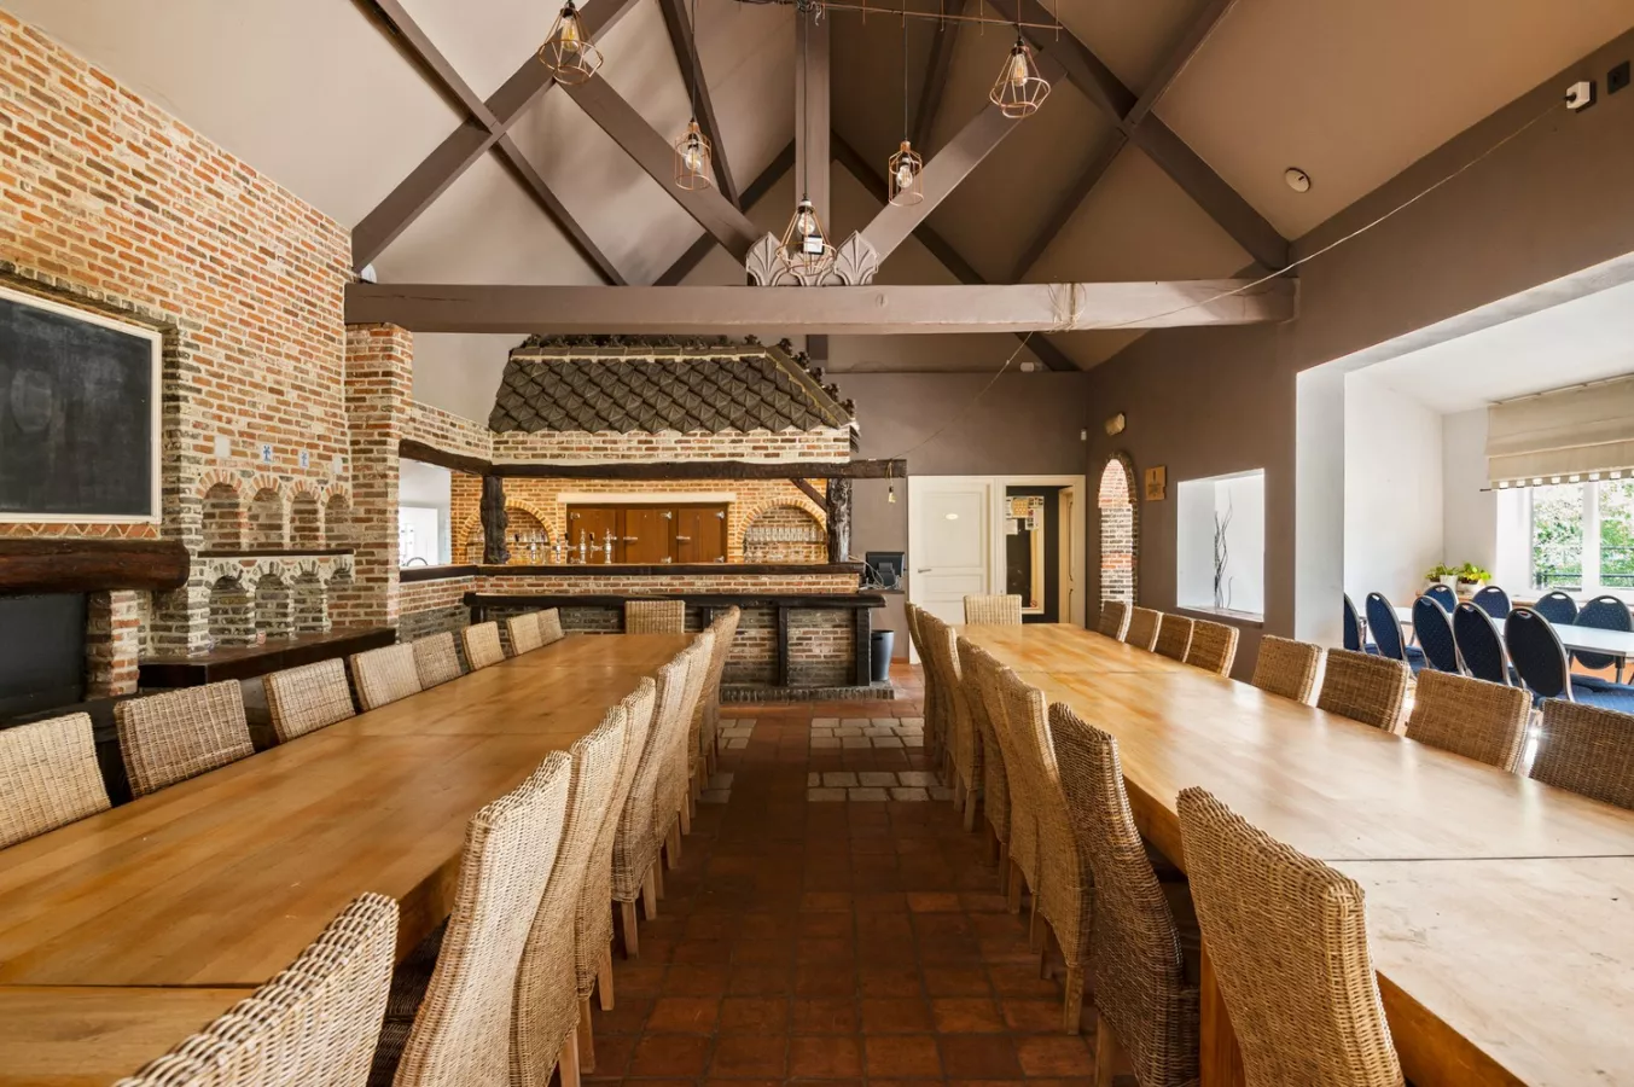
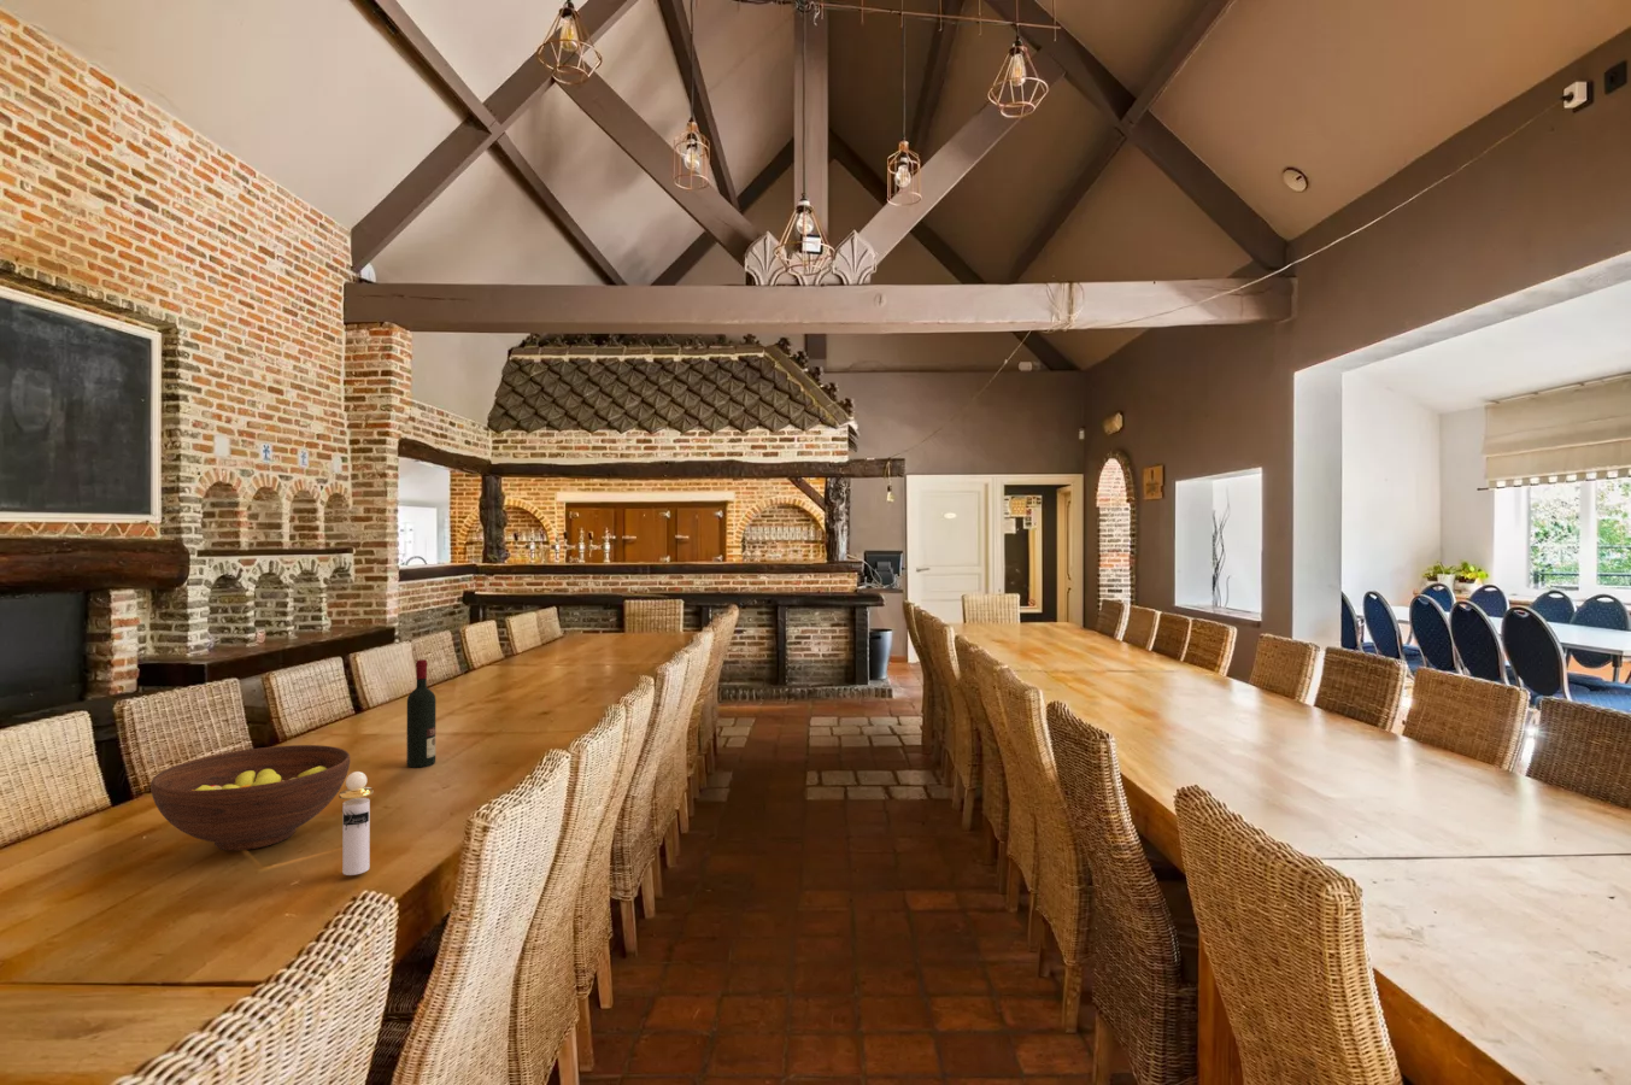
+ alcohol [406,659,436,769]
+ perfume bottle [338,770,375,877]
+ fruit bowl [149,744,351,851]
